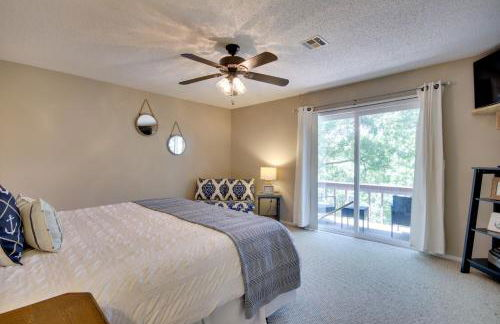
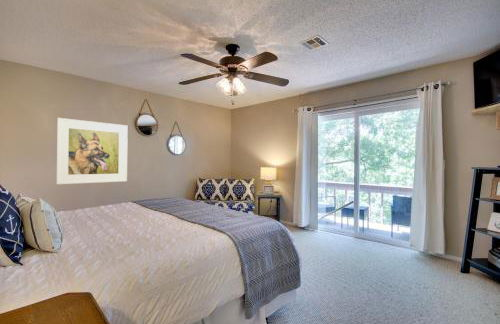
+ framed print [55,117,129,185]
